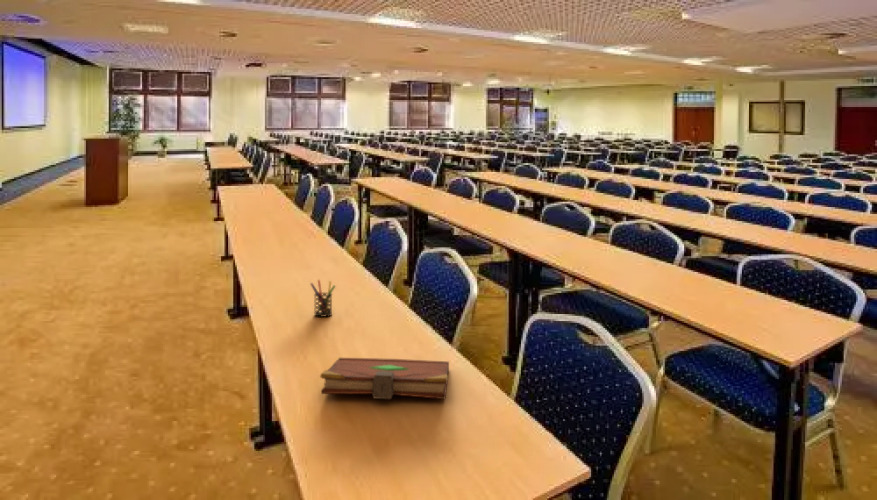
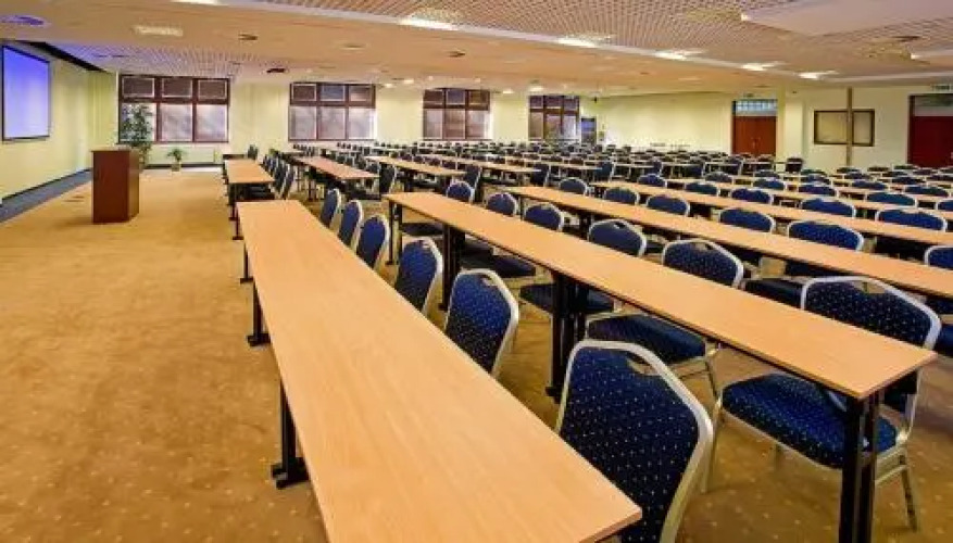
- book [319,357,450,400]
- pen holder [309,279,337,318]
